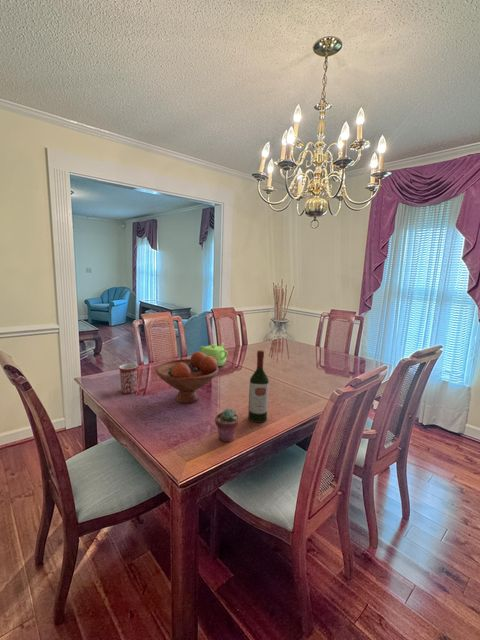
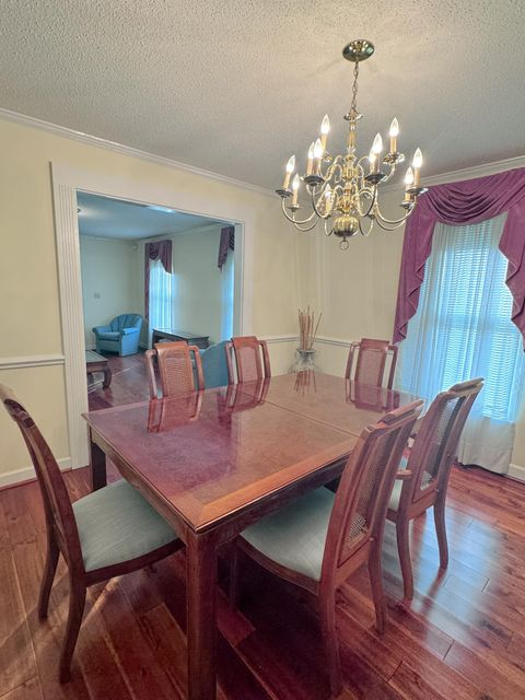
- teapot [199,341,229,367]
- wine bottle [247,349,270,423]
- mug [118,363,139,395]
- fruit bowl [155,351,220,404]
- potted succulent [214,408,240,443]
